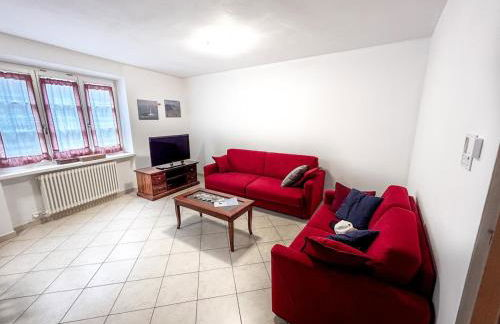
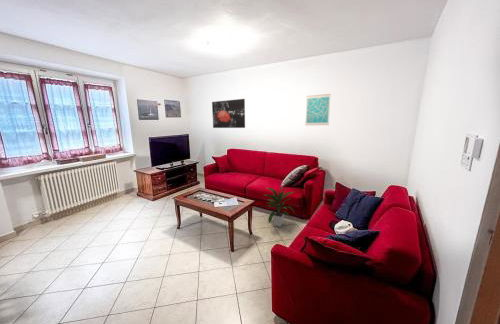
+ wall art [304,93,332,126]
+ wall art [211,98,246,129]
+ indoor plant [264,186,295,228]
